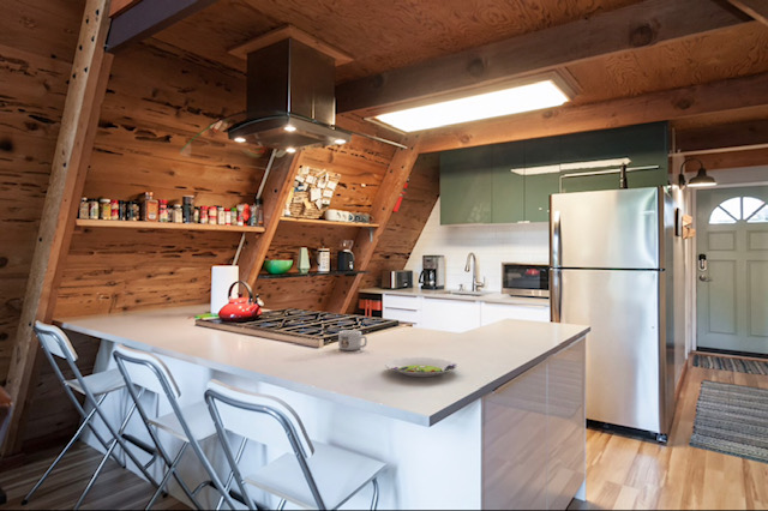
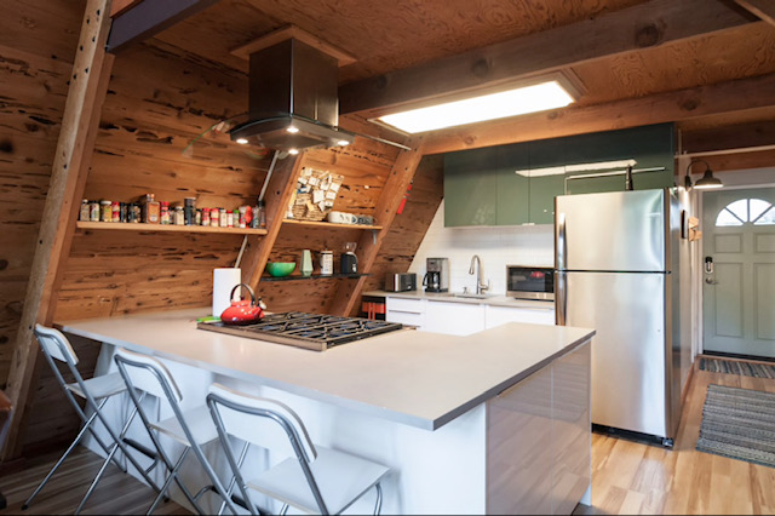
- salad plate [384,356,458,378]
- mug [337,329,368,351]
